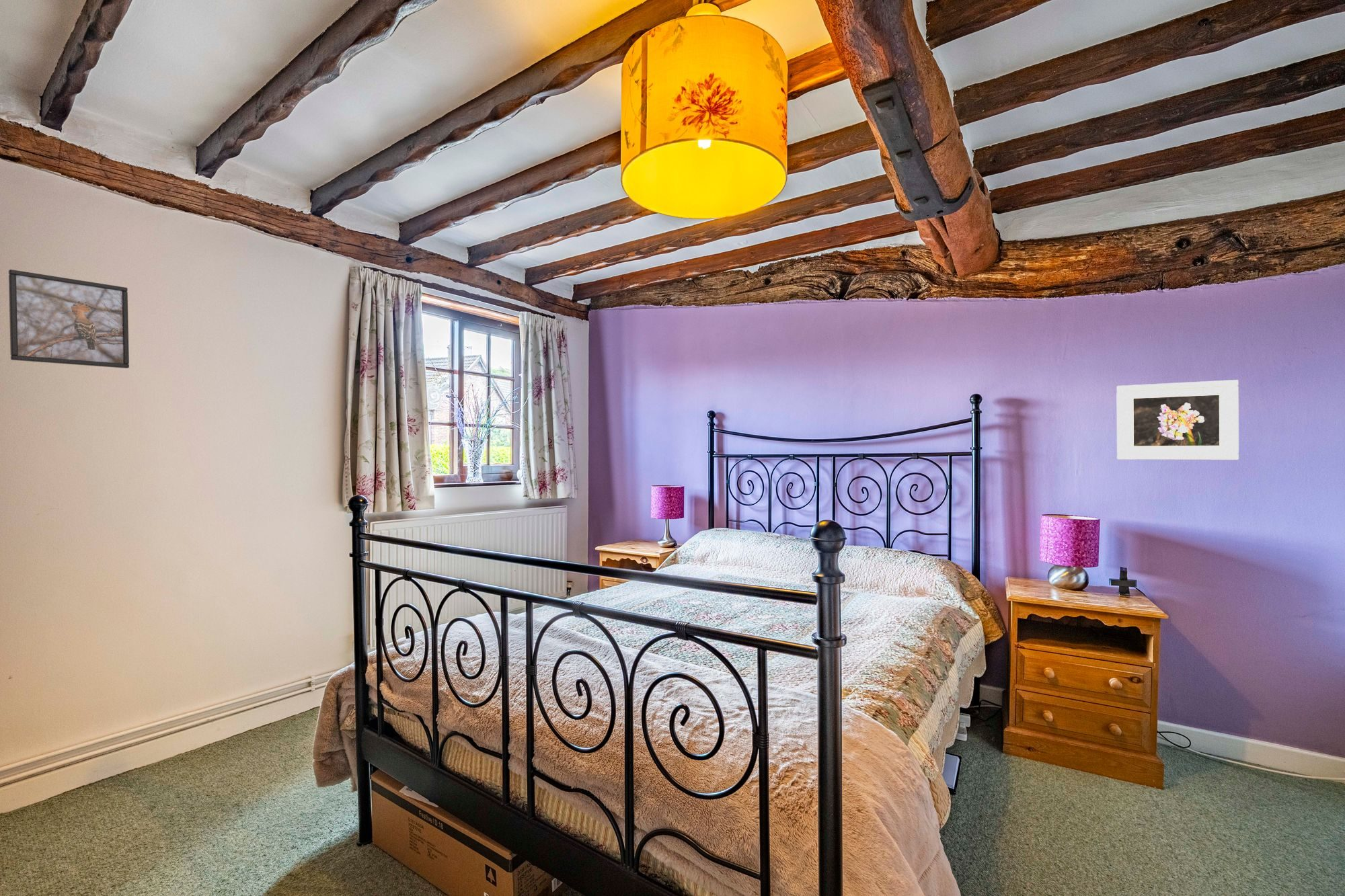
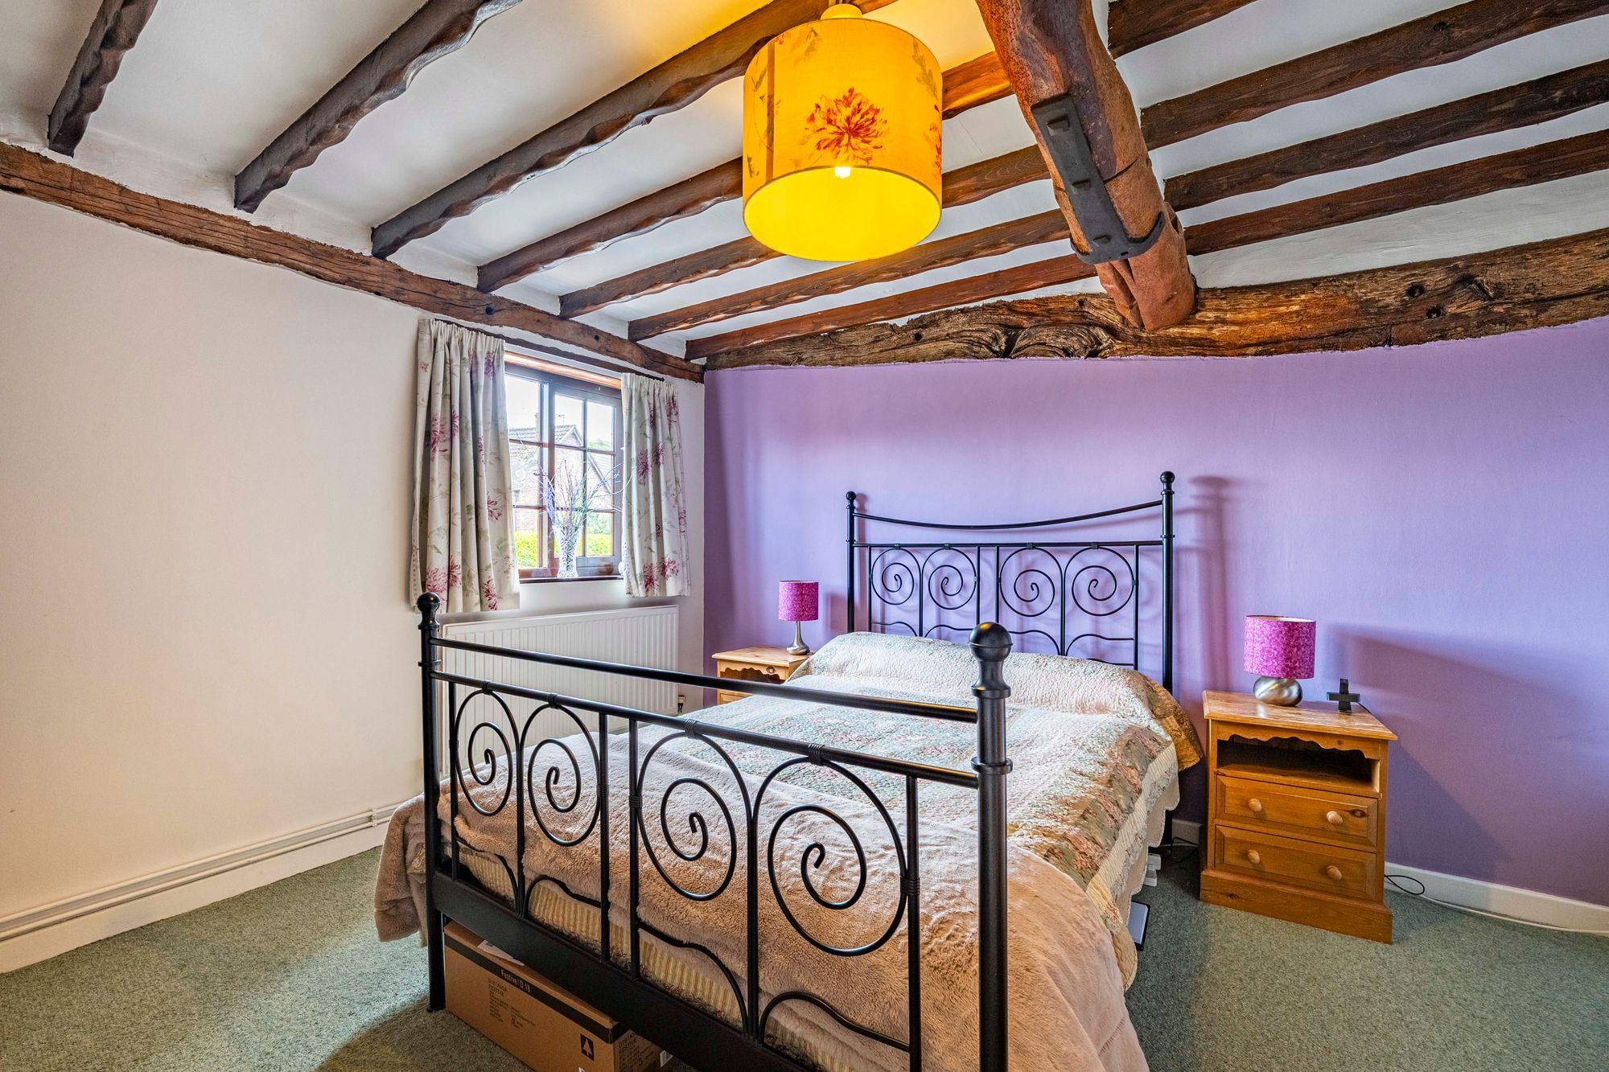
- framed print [8,269,130,369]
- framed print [1116,379,1239,460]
